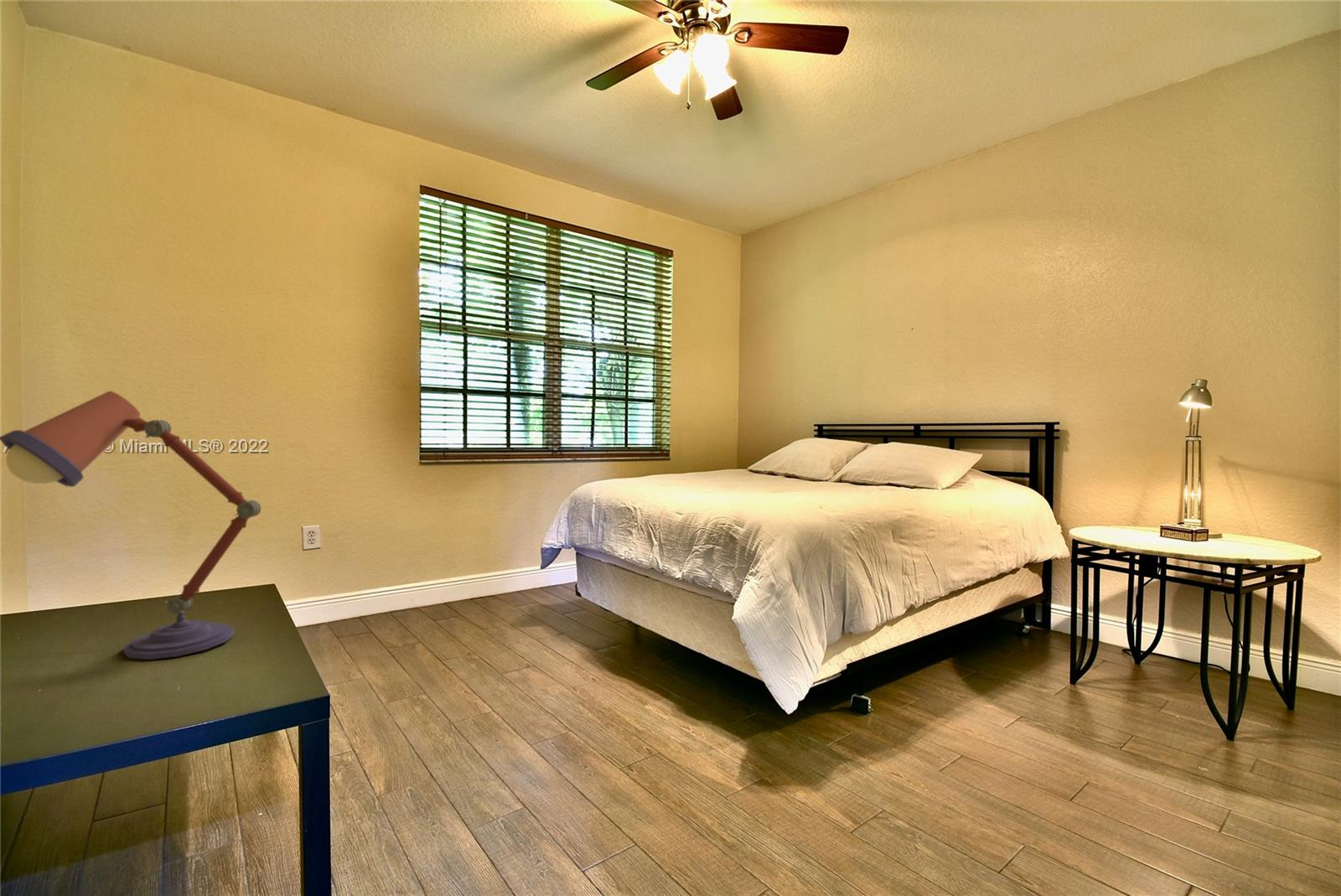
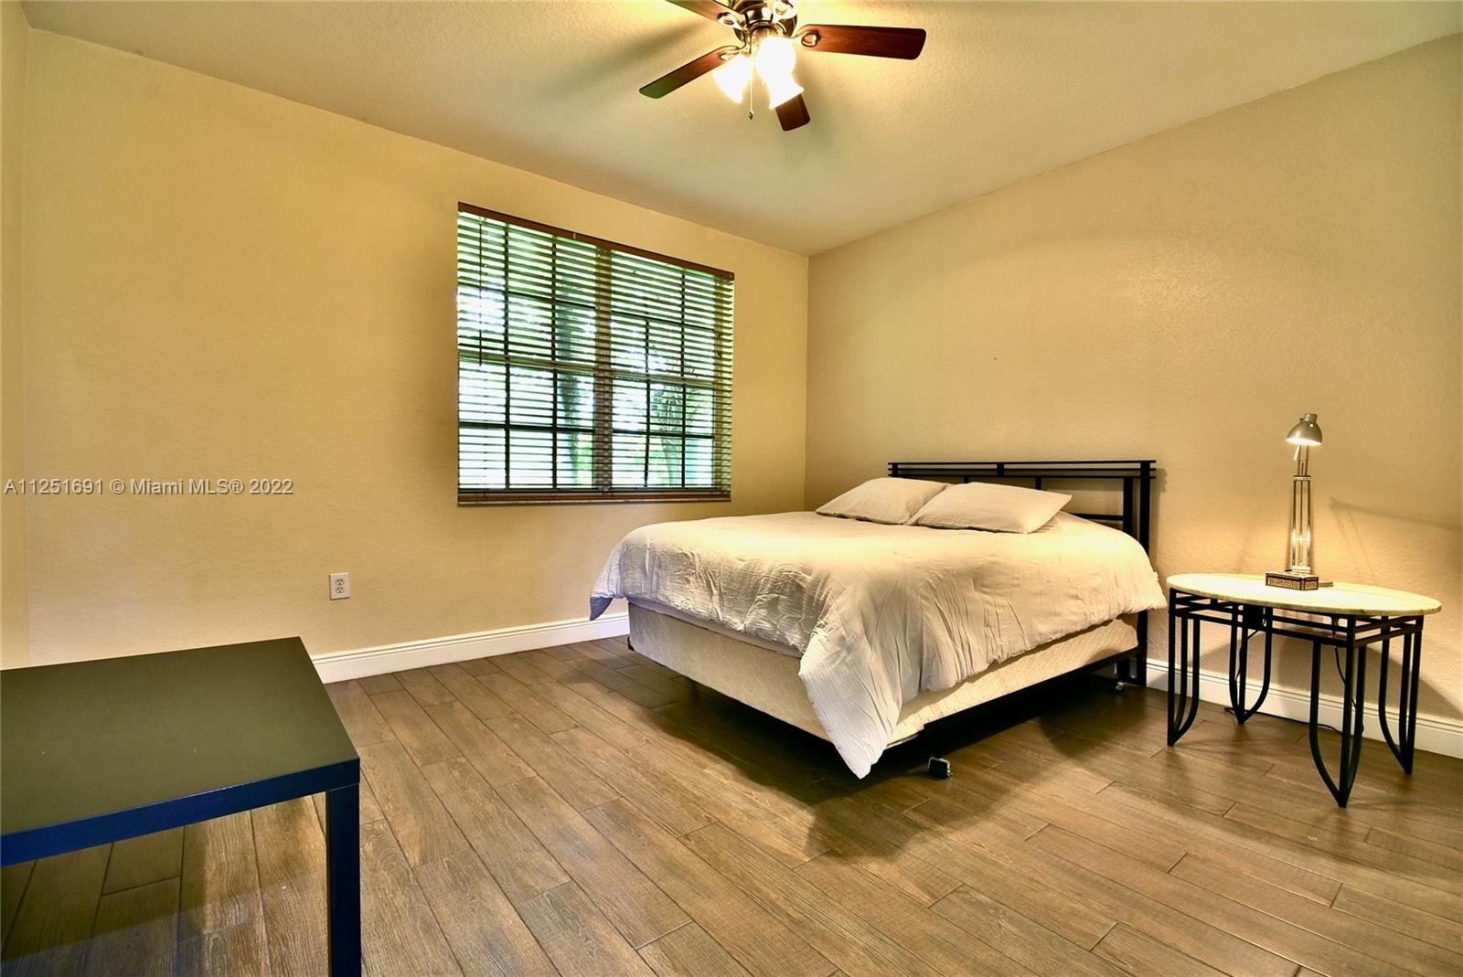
- desk lamp [0,390,262,660]
